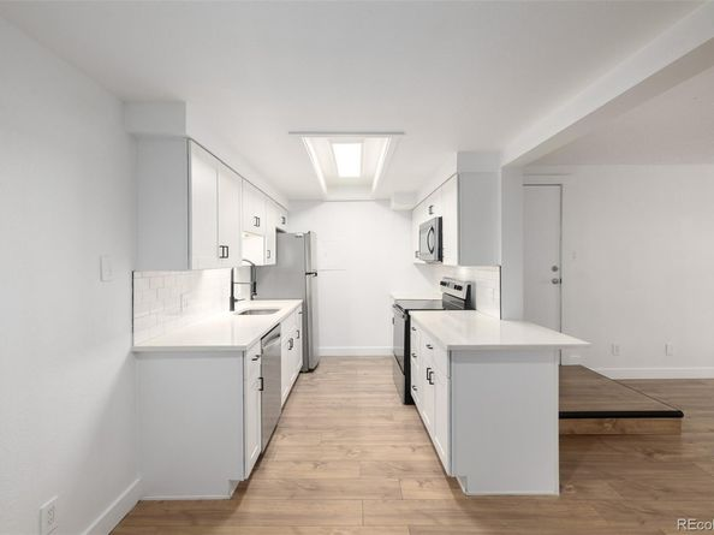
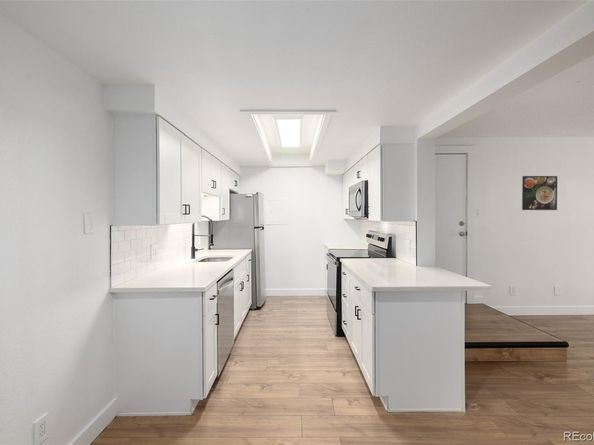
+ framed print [521,175,558,211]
